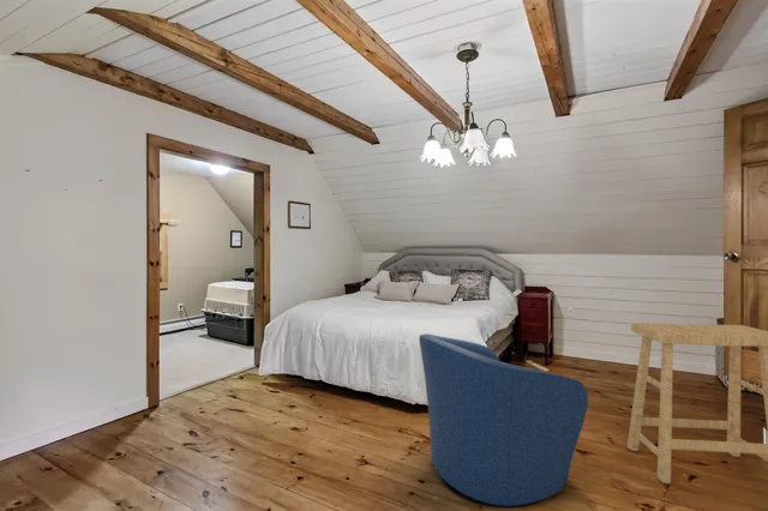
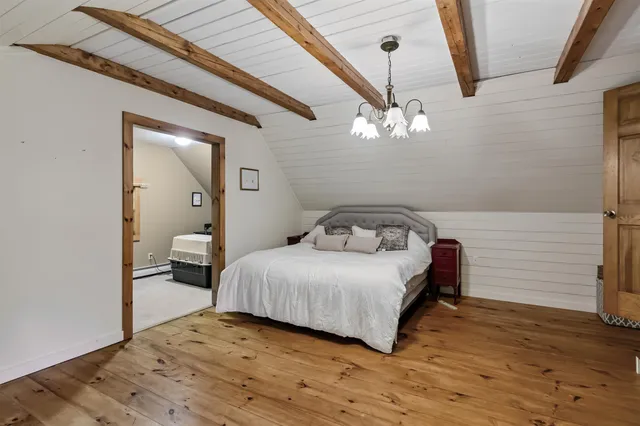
- stool [626,321,768,485]
- armchair [418,332,589,509]
